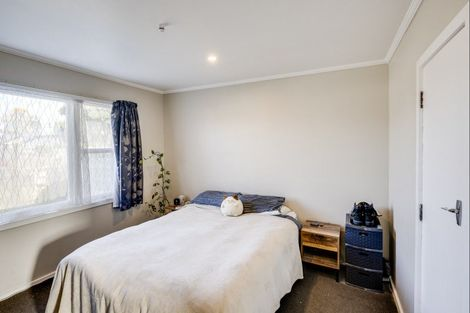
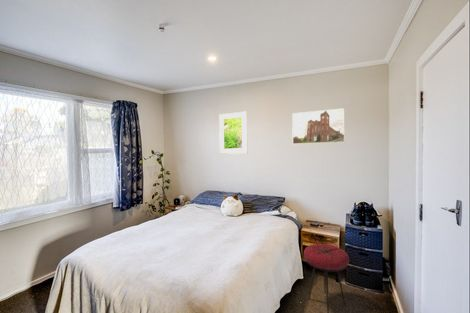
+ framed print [291,107,346,145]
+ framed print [218,111,248,155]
+ stool [303,243,350,313]
